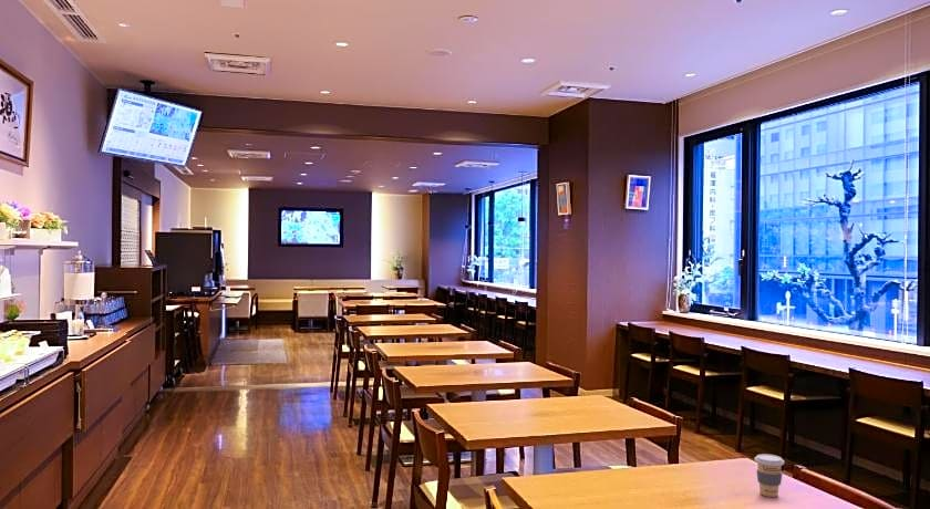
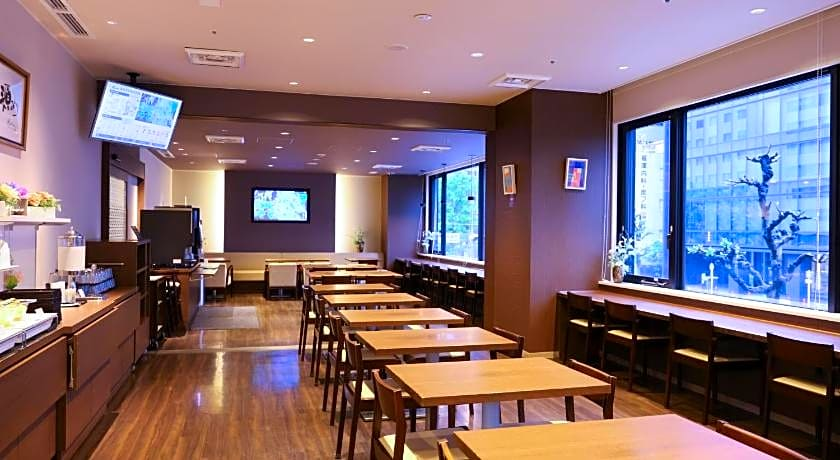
- coffee cup [754,453,785,498]
